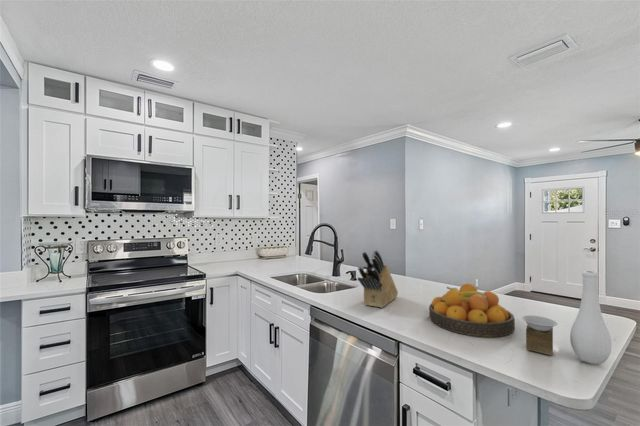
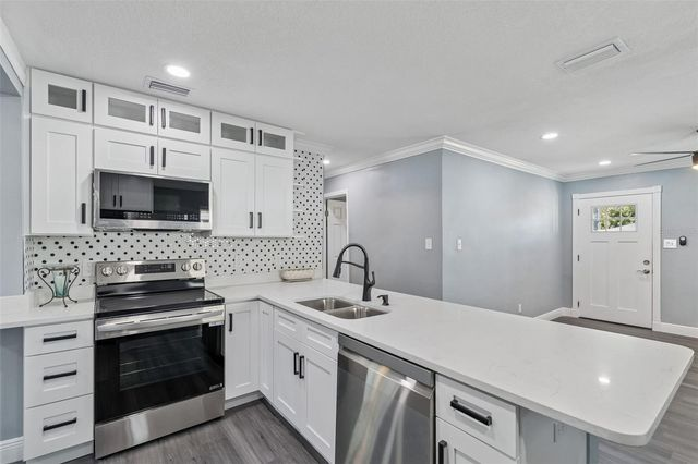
- fruit bowl [428,283,516,338]
- vase [521,270,612,365]
- knife block [357,249,399,309]
